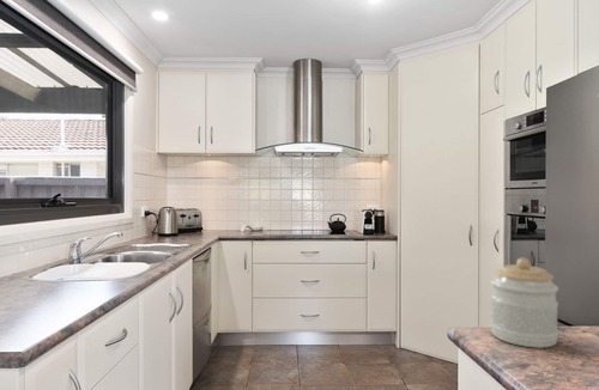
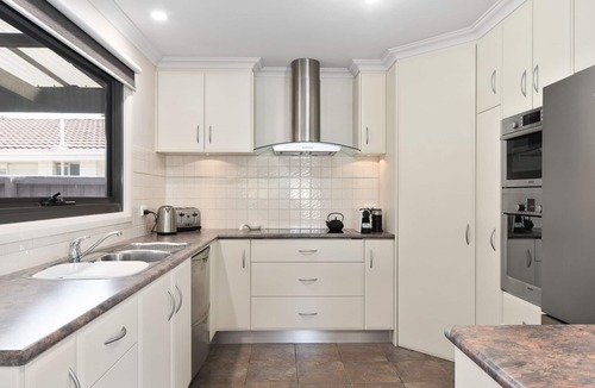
- jar [489,257,559,349]
